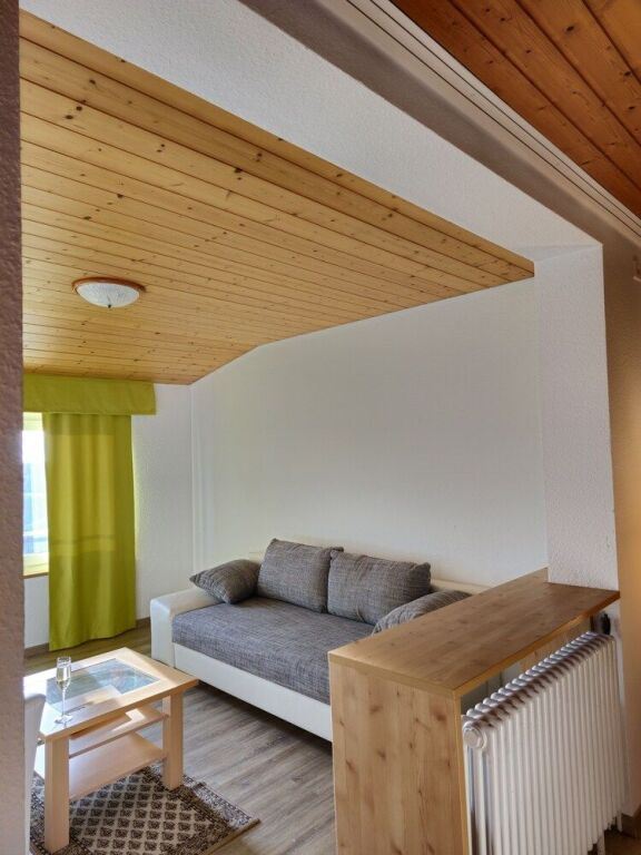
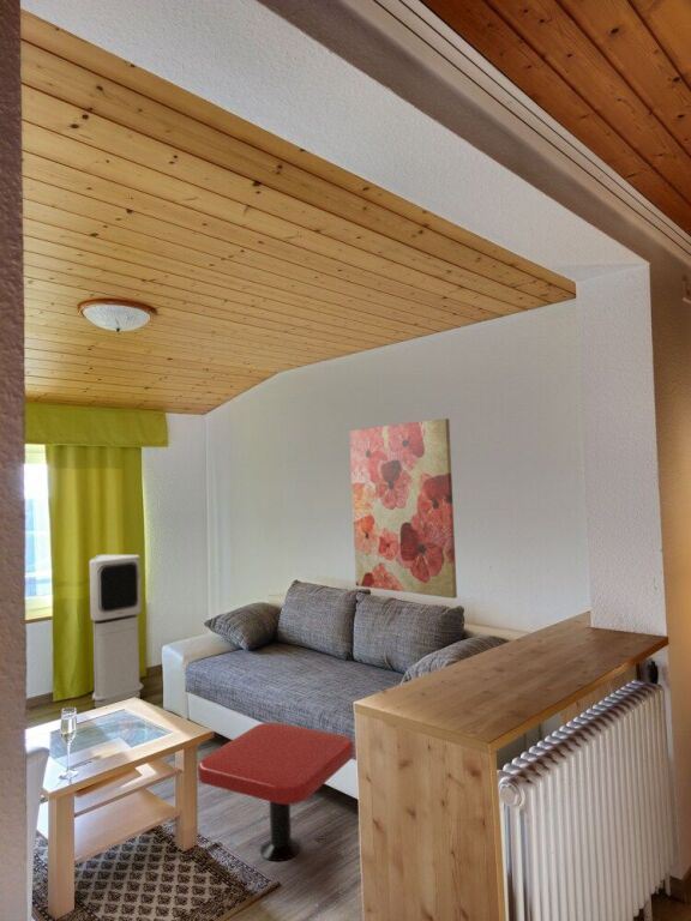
+ pedestal table [197,721,355,862]
+ wall art [349,417,458,600]
+ air purifier [89,554,144,709]
